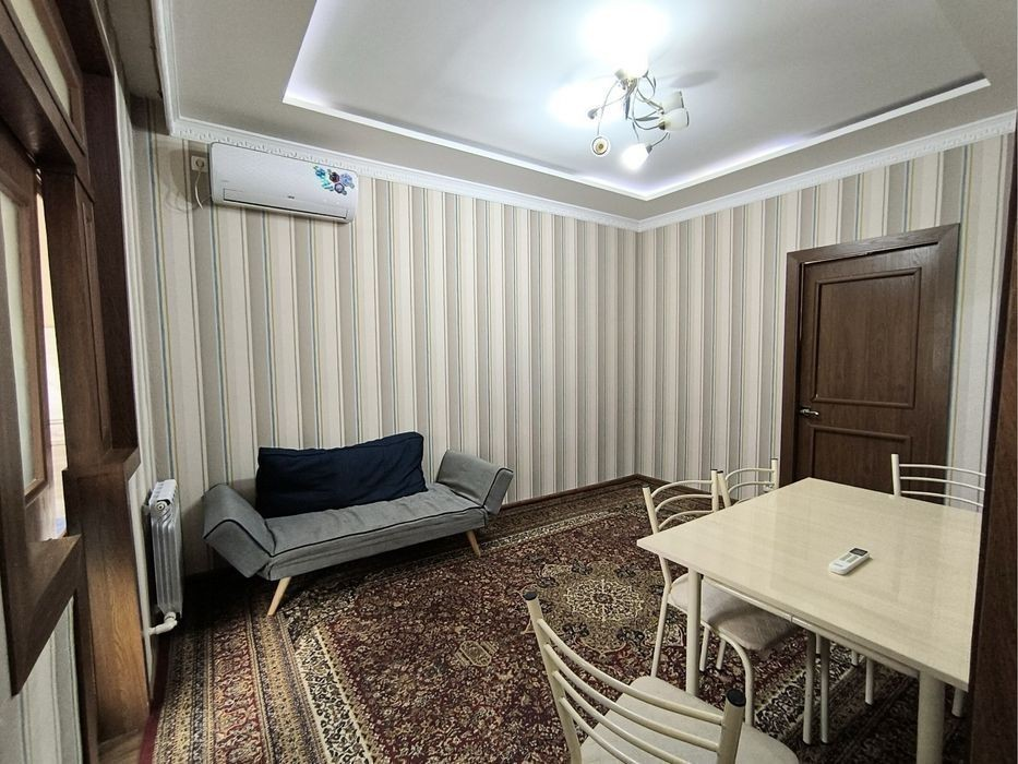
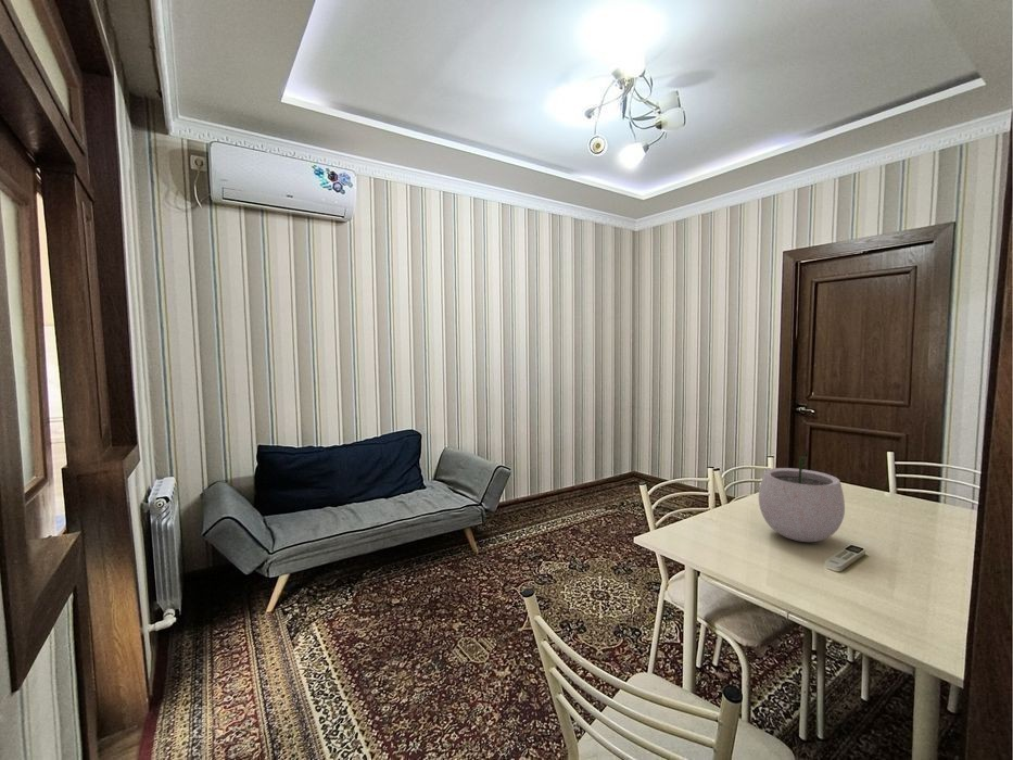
+ plant pot [758,448,846,543]
